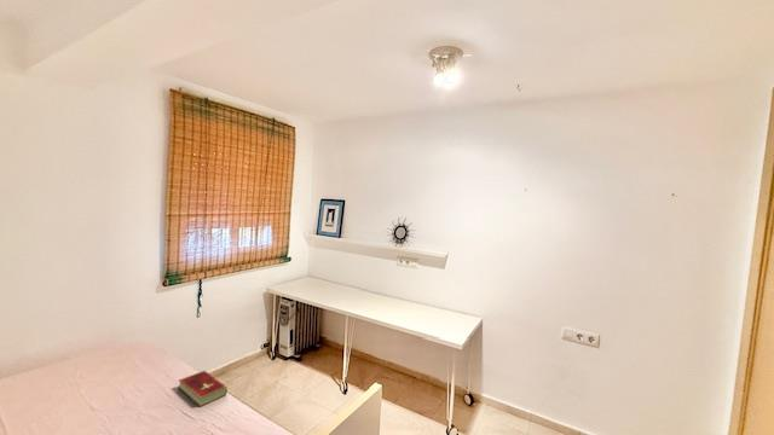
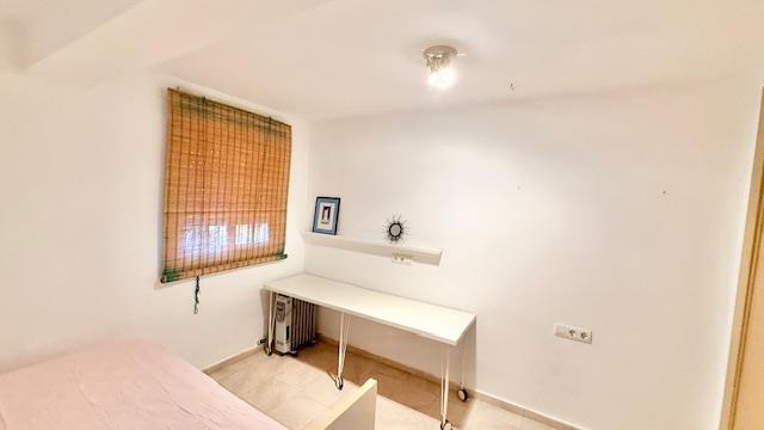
- hardcover book [178,370,229,408]
